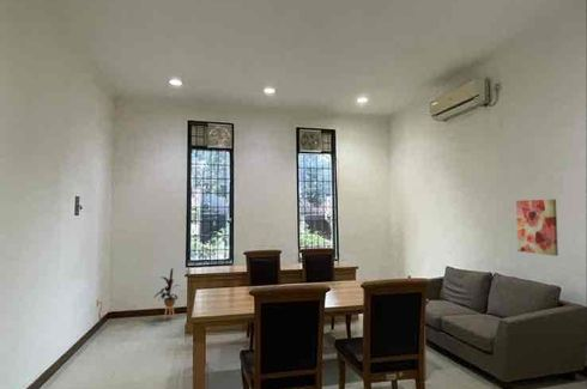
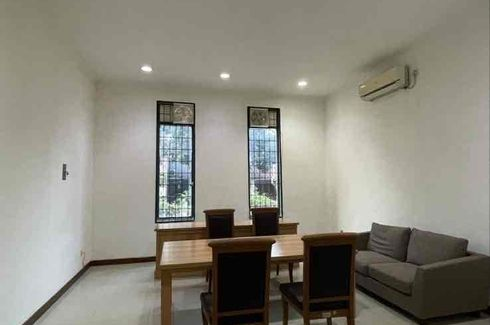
- house plant [151,267,181,321]
- wall art [515,199,559,257]
